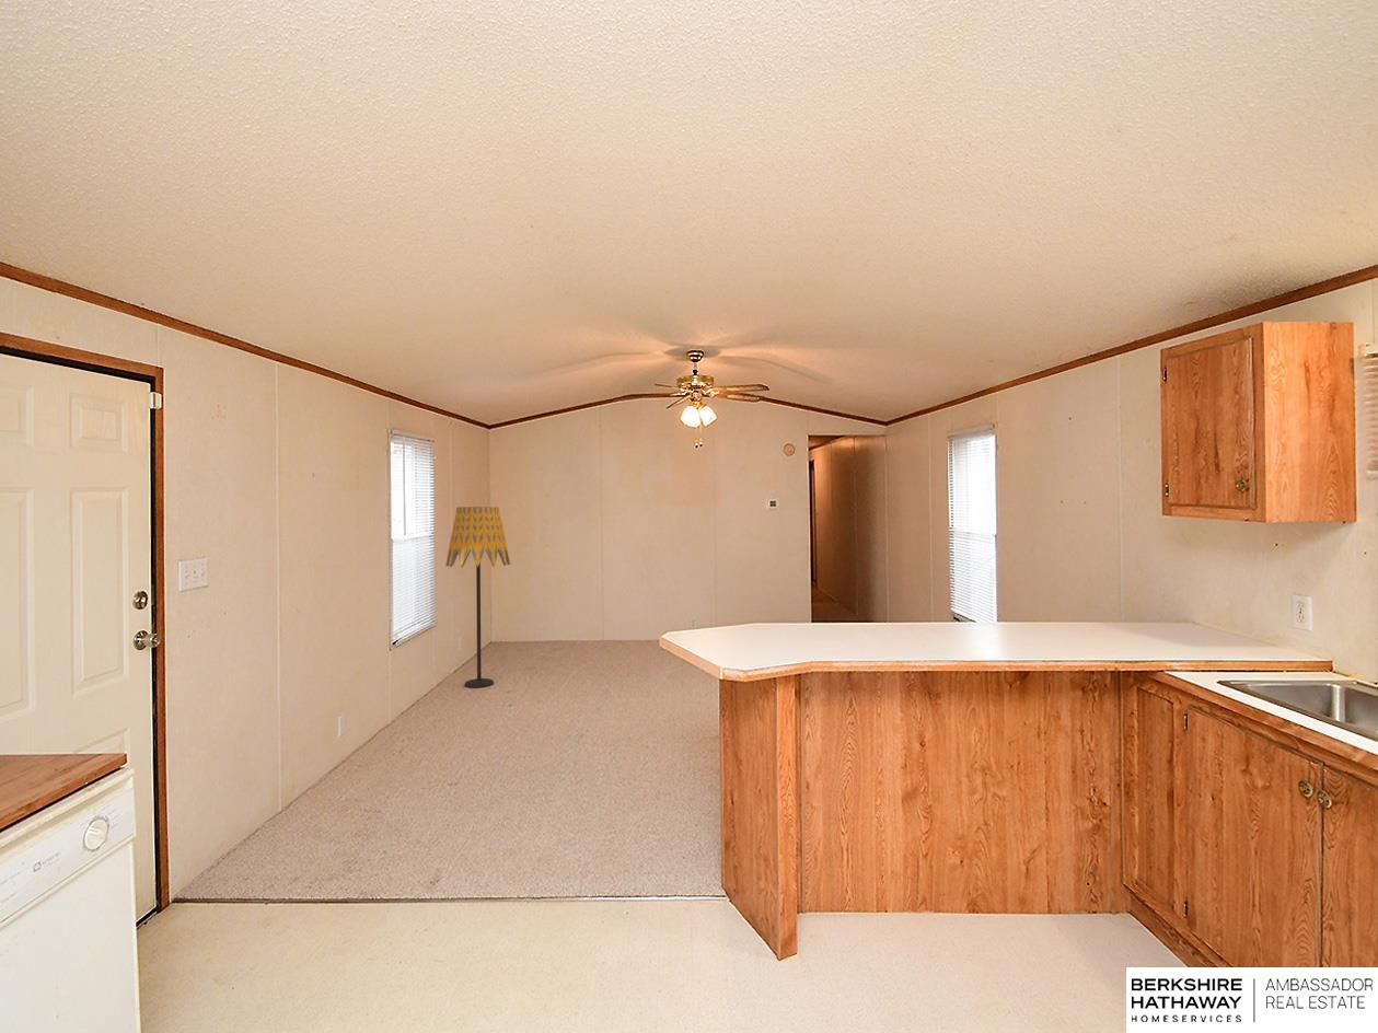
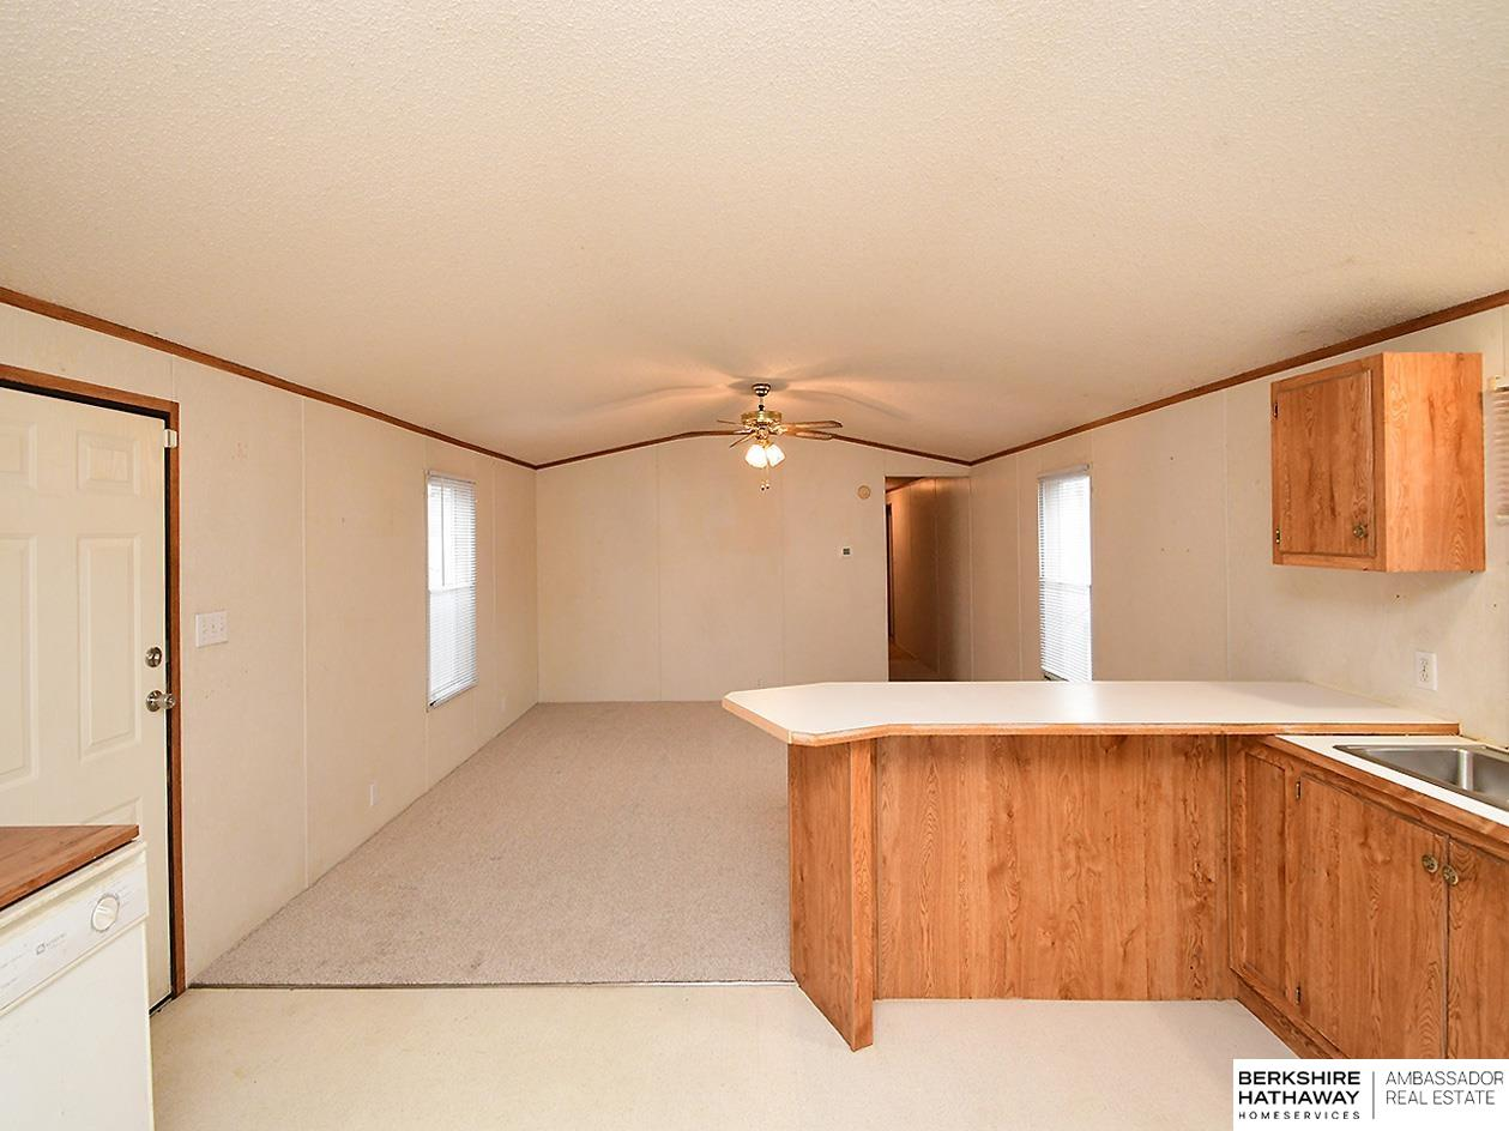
- floor lamp [444,506,511,688]
